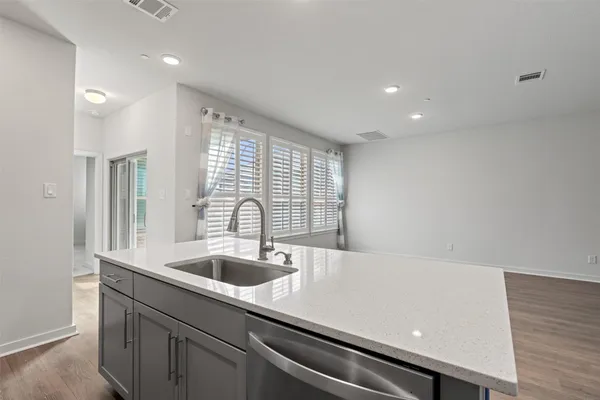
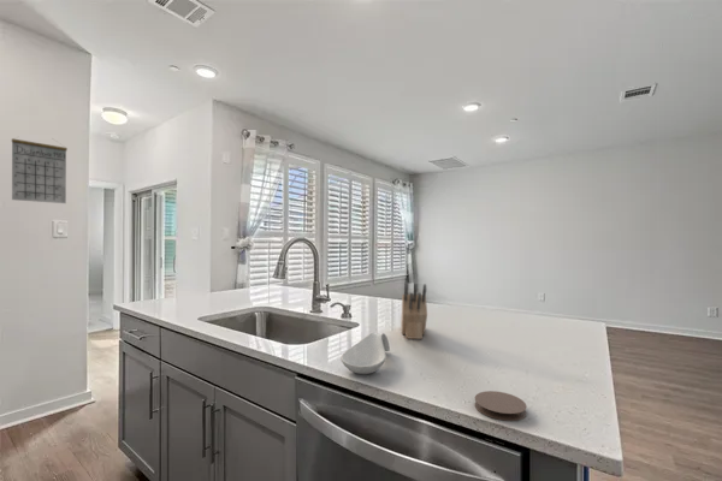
+ knife block [400,281,428,340]
+ calendar [11,136,69,204]
+ spoon rest [339,331,391,375]
+ coaster [474,390,528,422]
